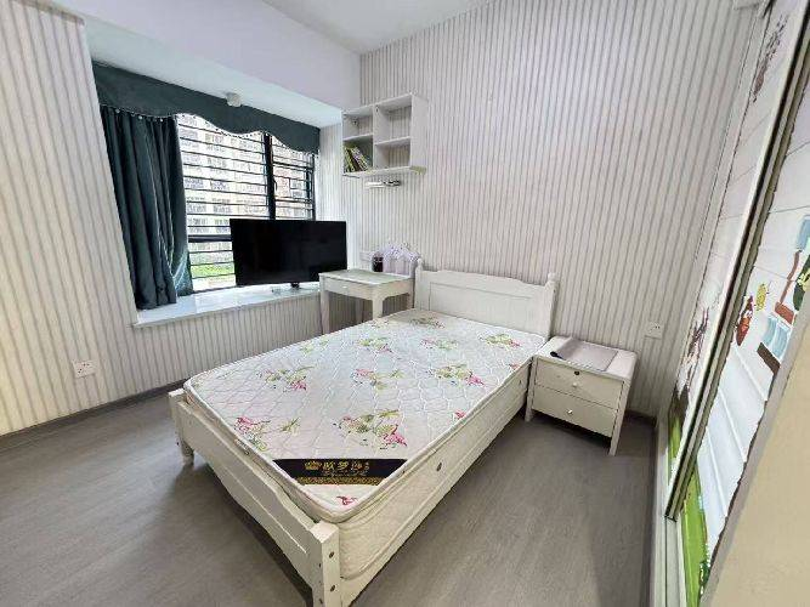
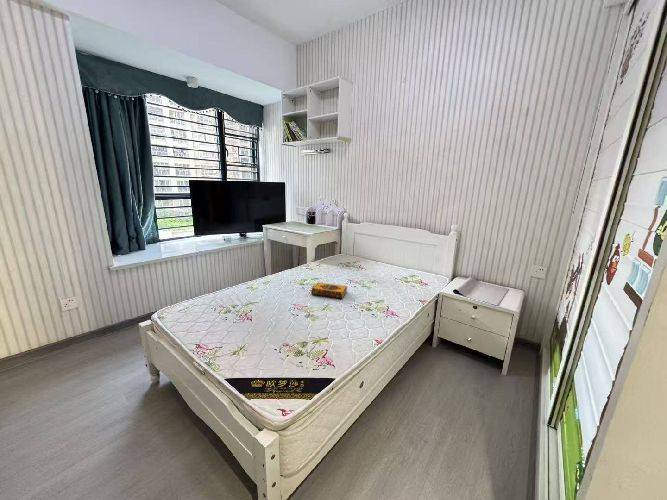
+ hardback book [310,282,348,300]
